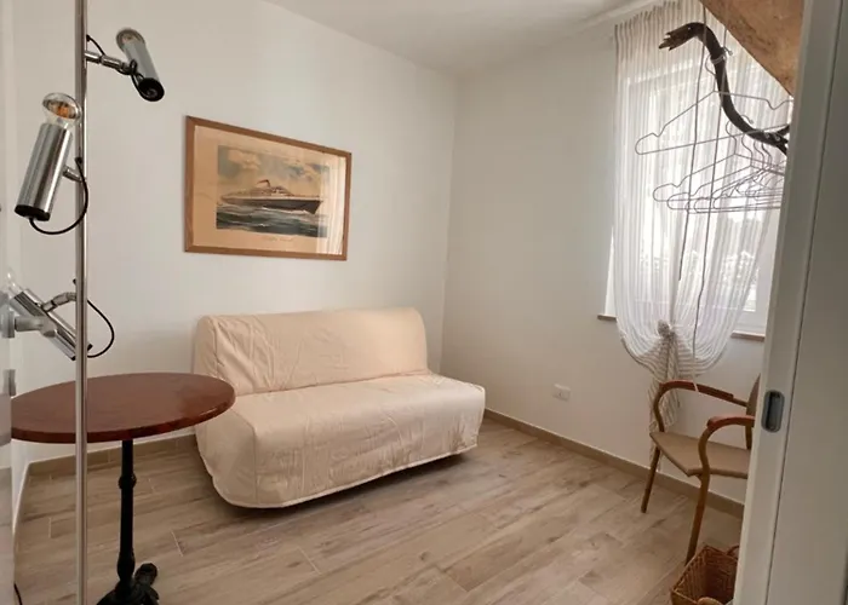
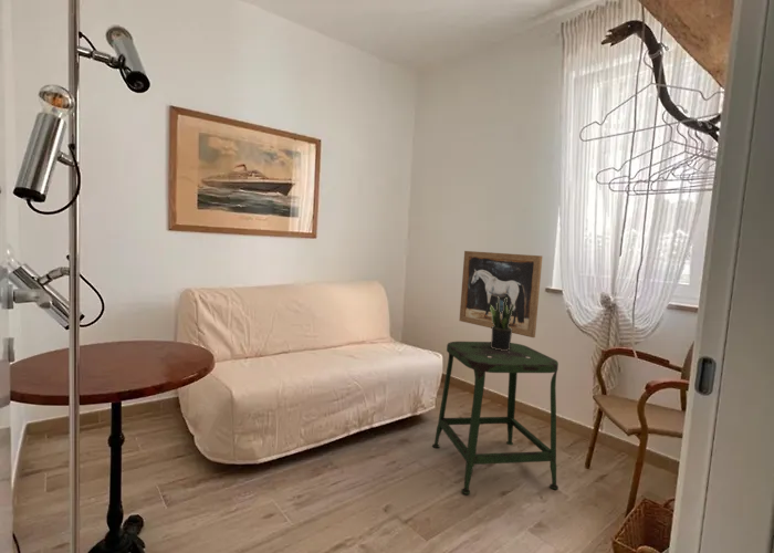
+ wall art [458,250,543,338]
+ potted plant [490,296,514,351]
+ stool [431,341,559,495]
